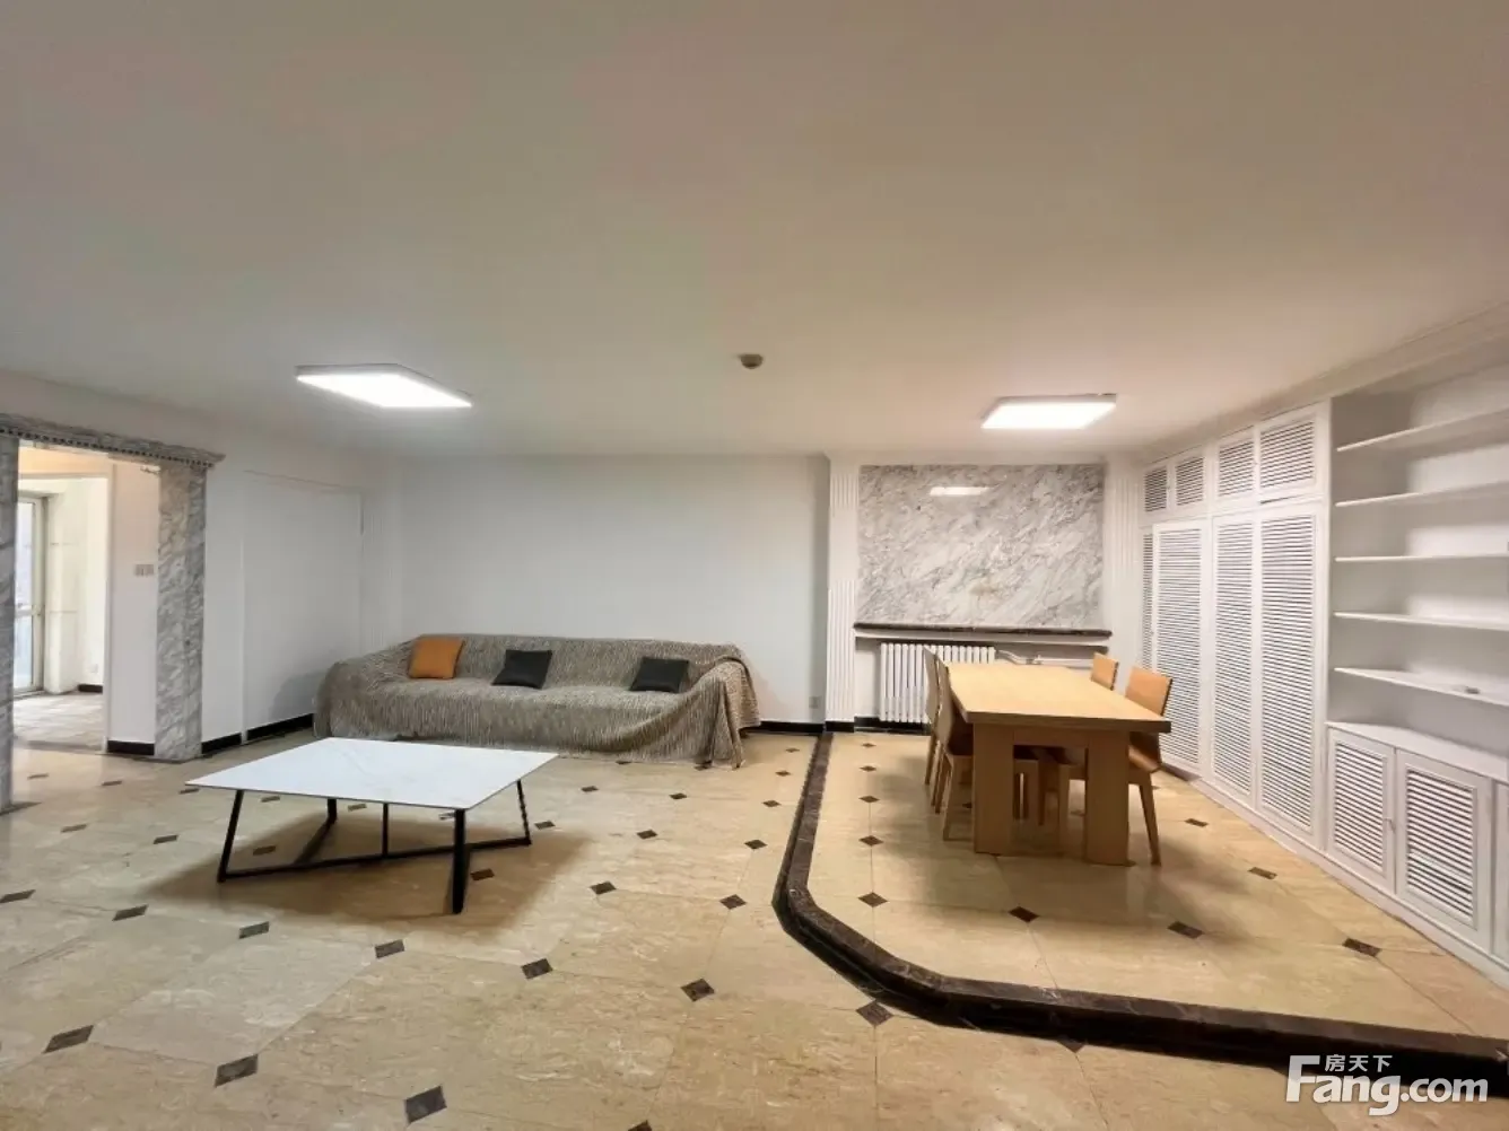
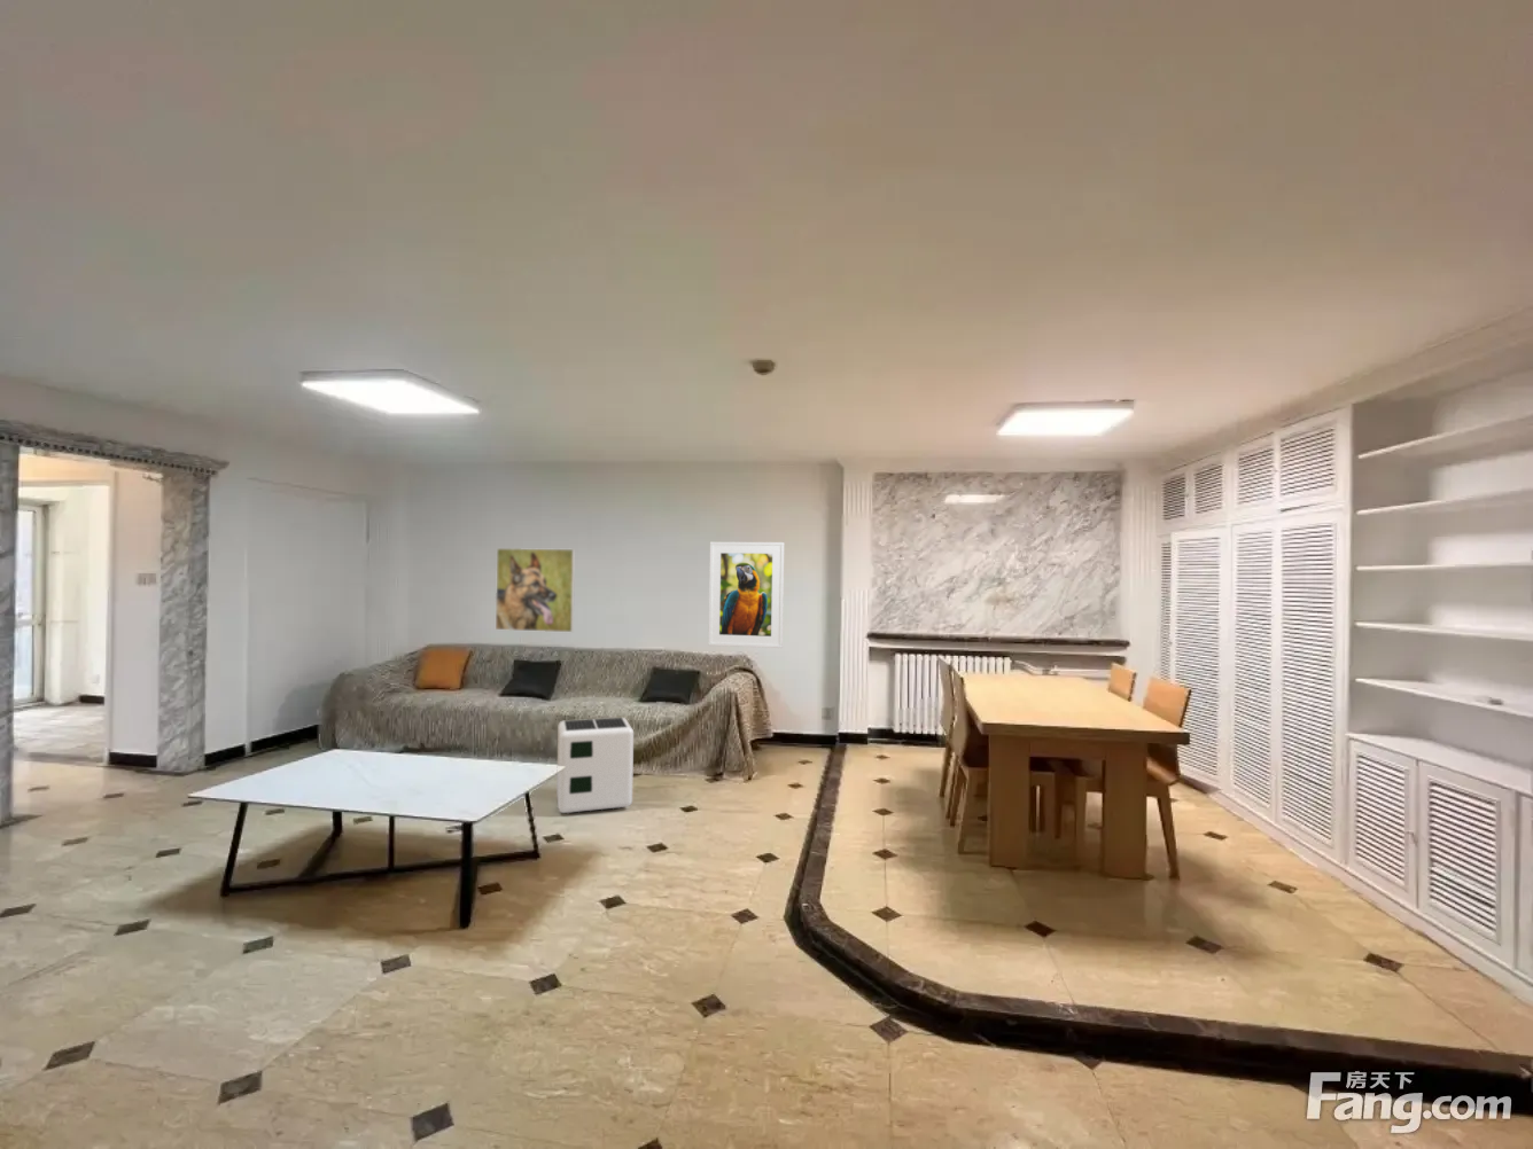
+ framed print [495,547,576,632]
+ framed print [707,541,785,649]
+ air purifier [555,717,635,815]
